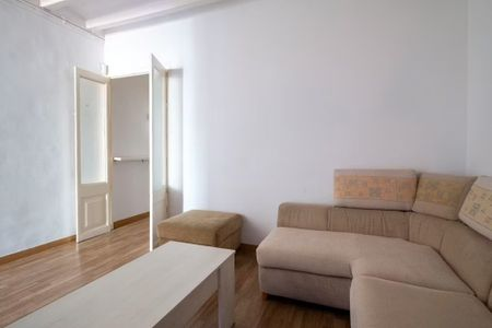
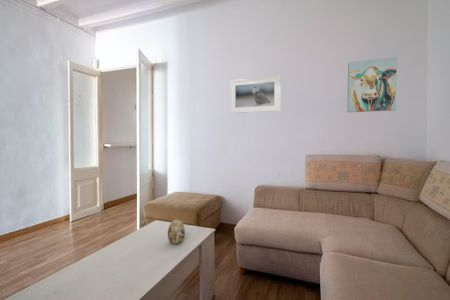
+ wall art [346,56,398,113]
+ decorative egg [167,218,186,245]
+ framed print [229,74,282,114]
